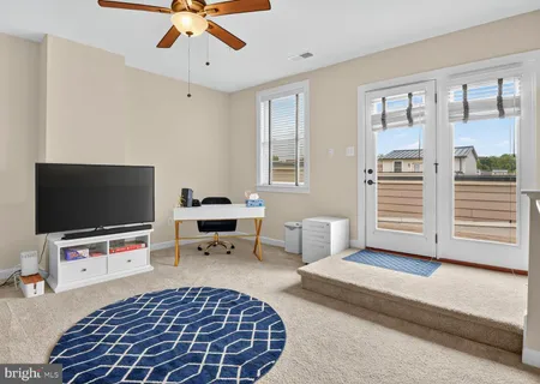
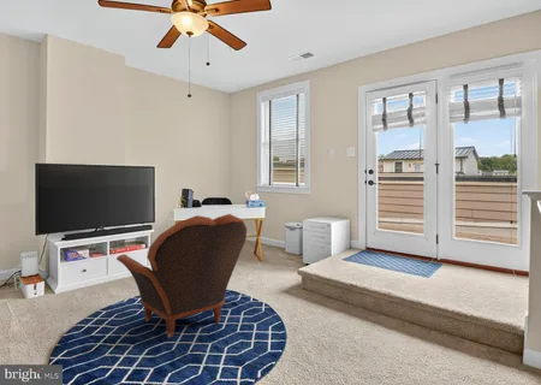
+ armchair [115,213,248,339]
